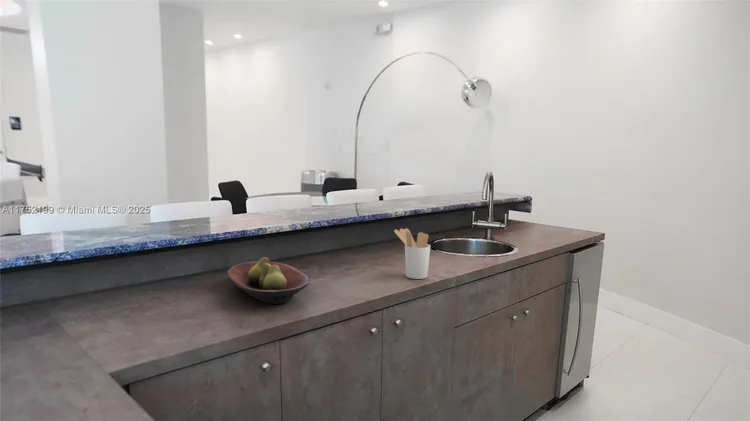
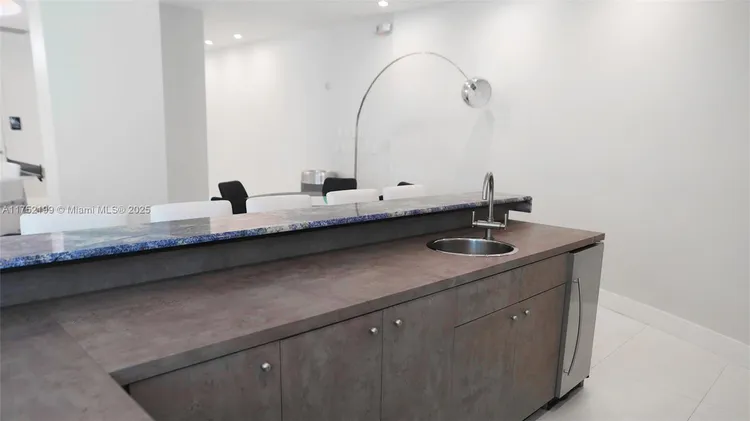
- fruit bowl [226,256,310,305]
- utensil holder [393,228,431,280]
